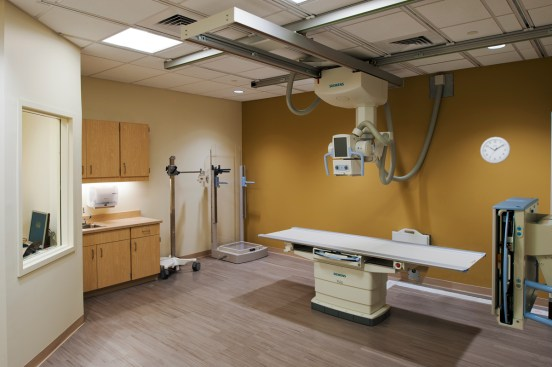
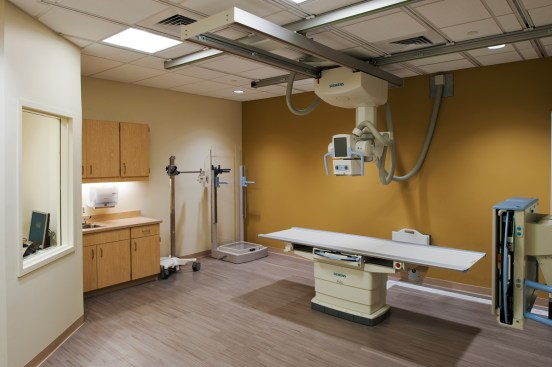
- wall clock [479,136,511,165]
